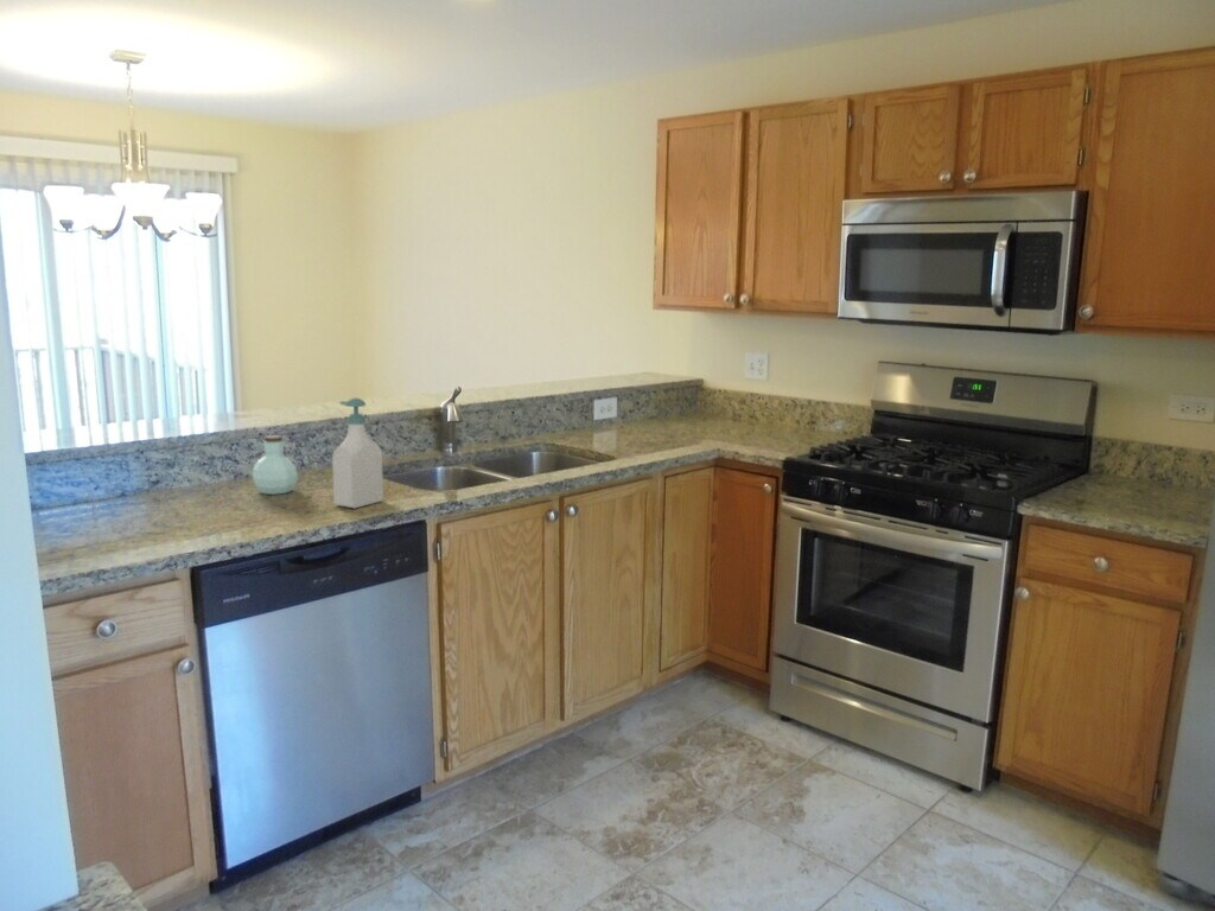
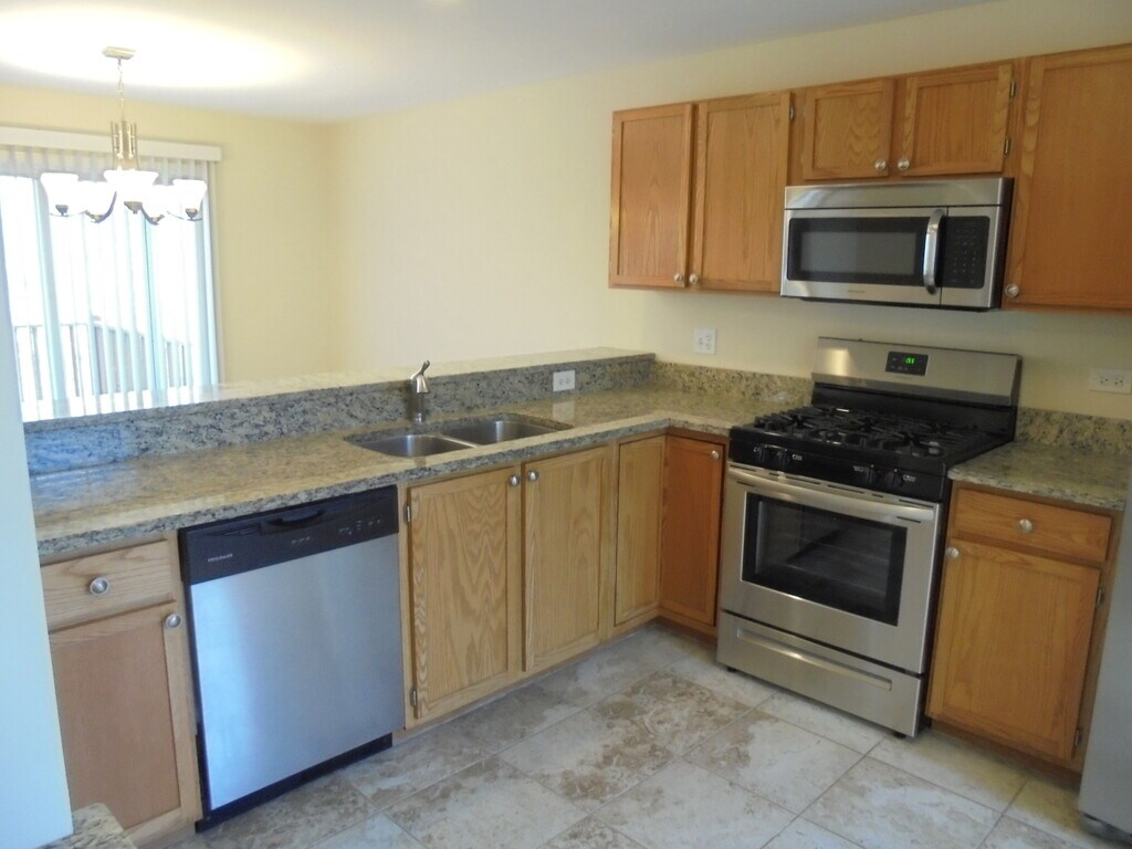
- jar [252,434,299,496]
- soap bottle [331,397,384,509]
